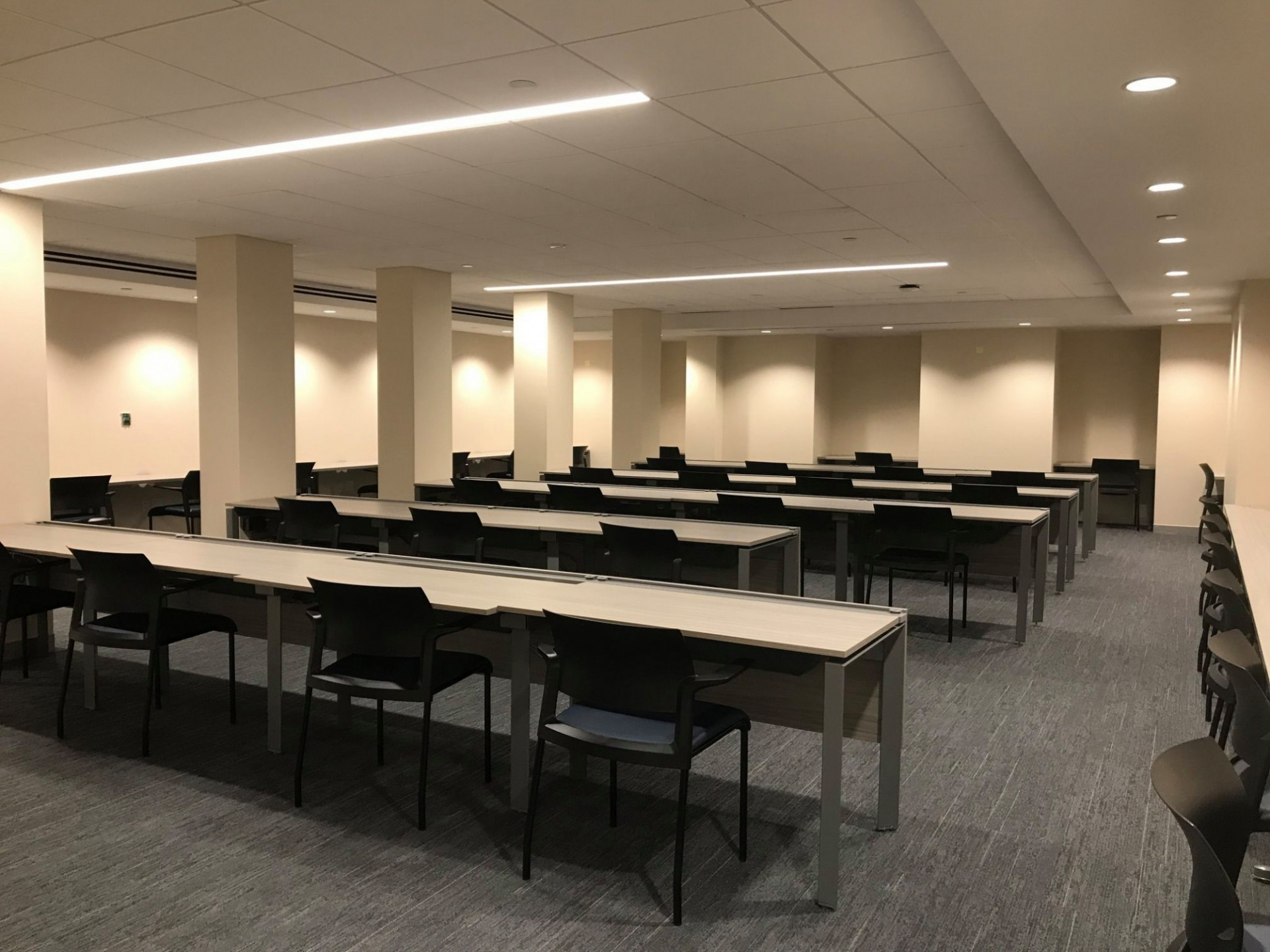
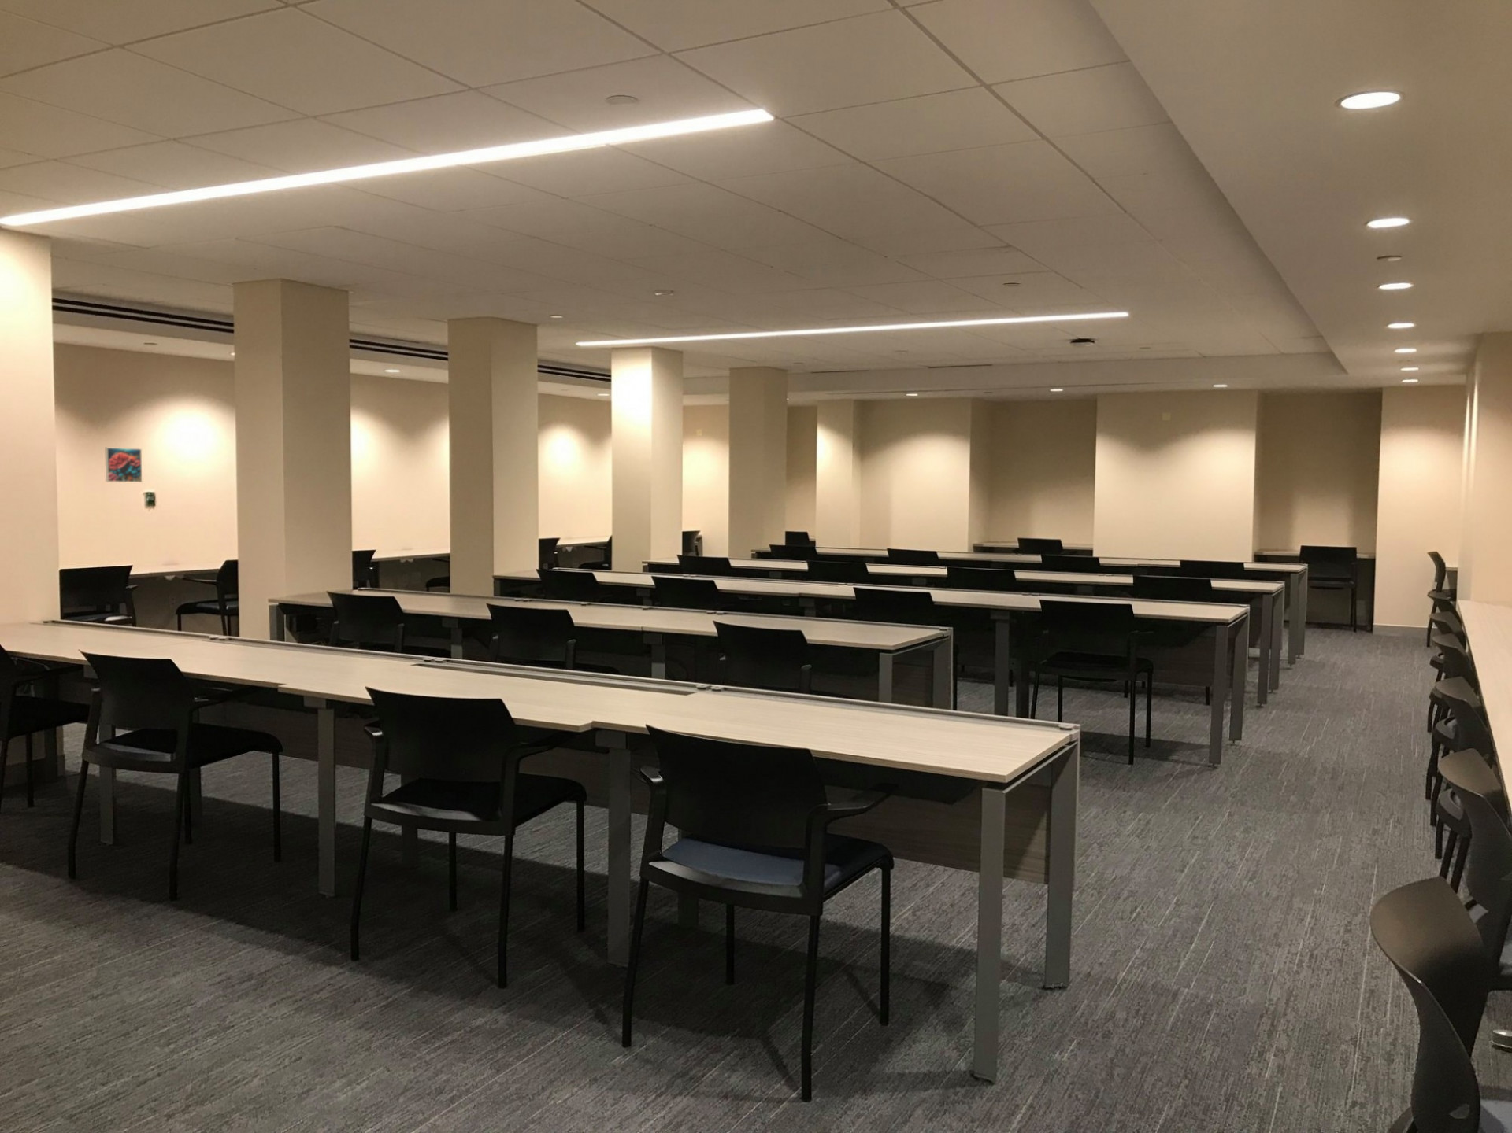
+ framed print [104,447,143,483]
